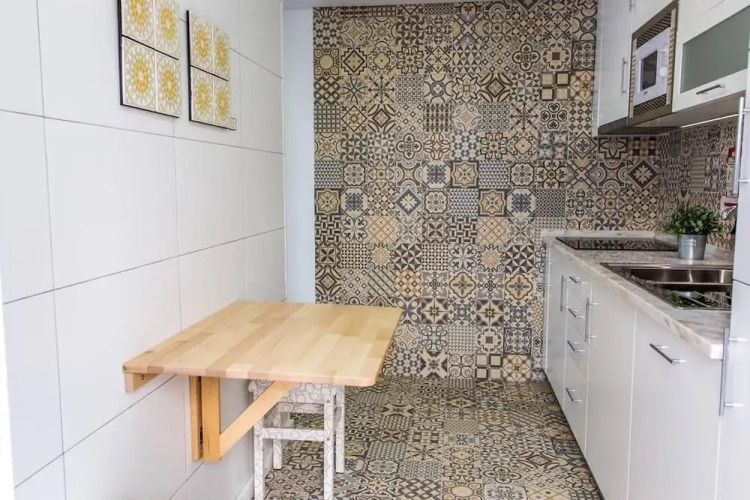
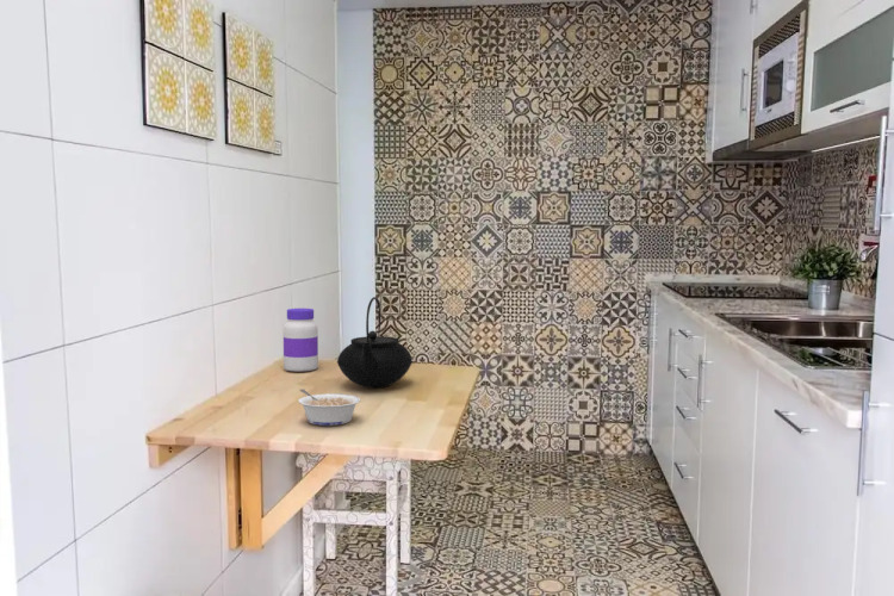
+ jar [283,308,319,373]
+ legume [297,389,361,427]
+ teapot [336,296,414,389]
